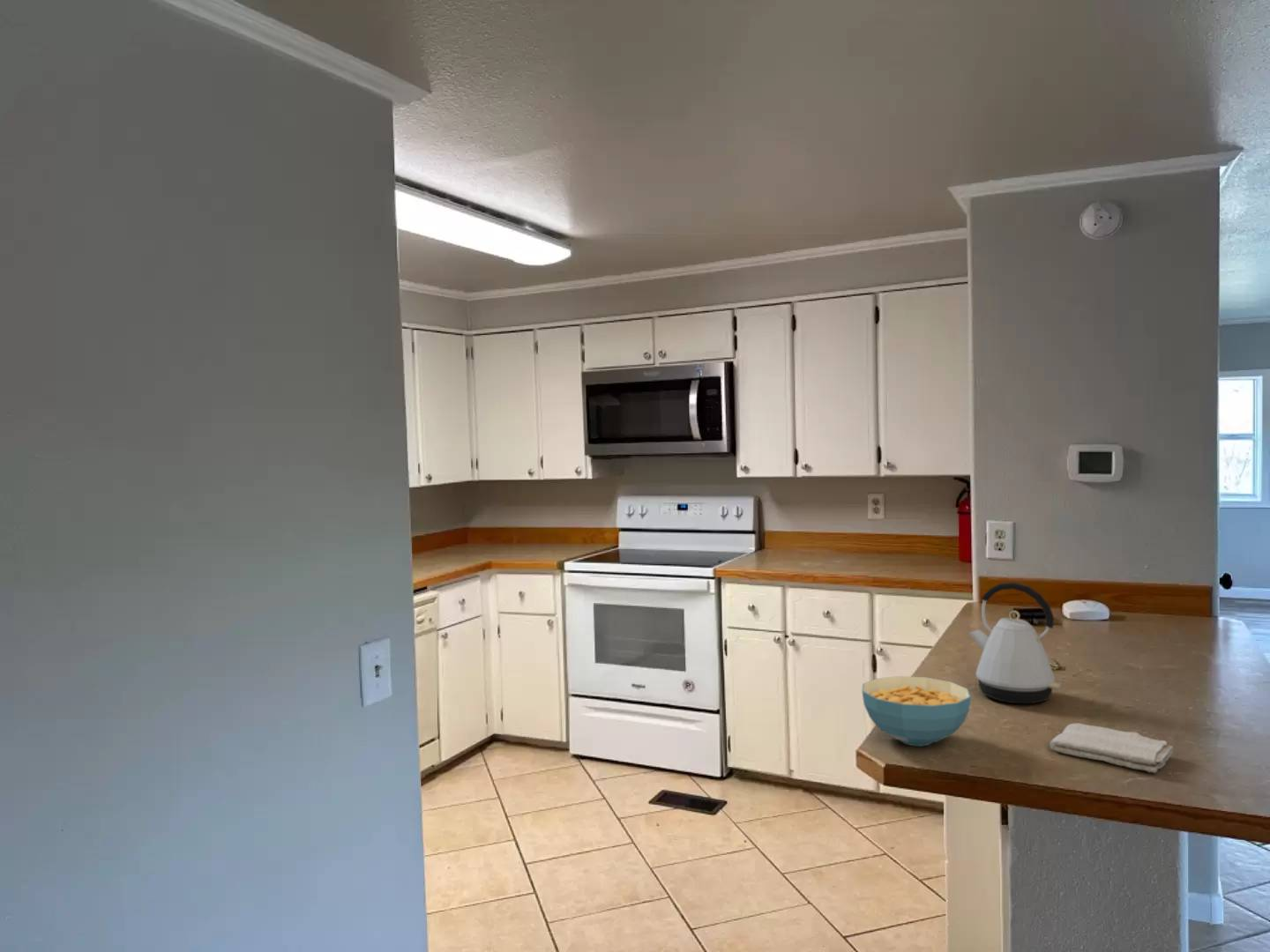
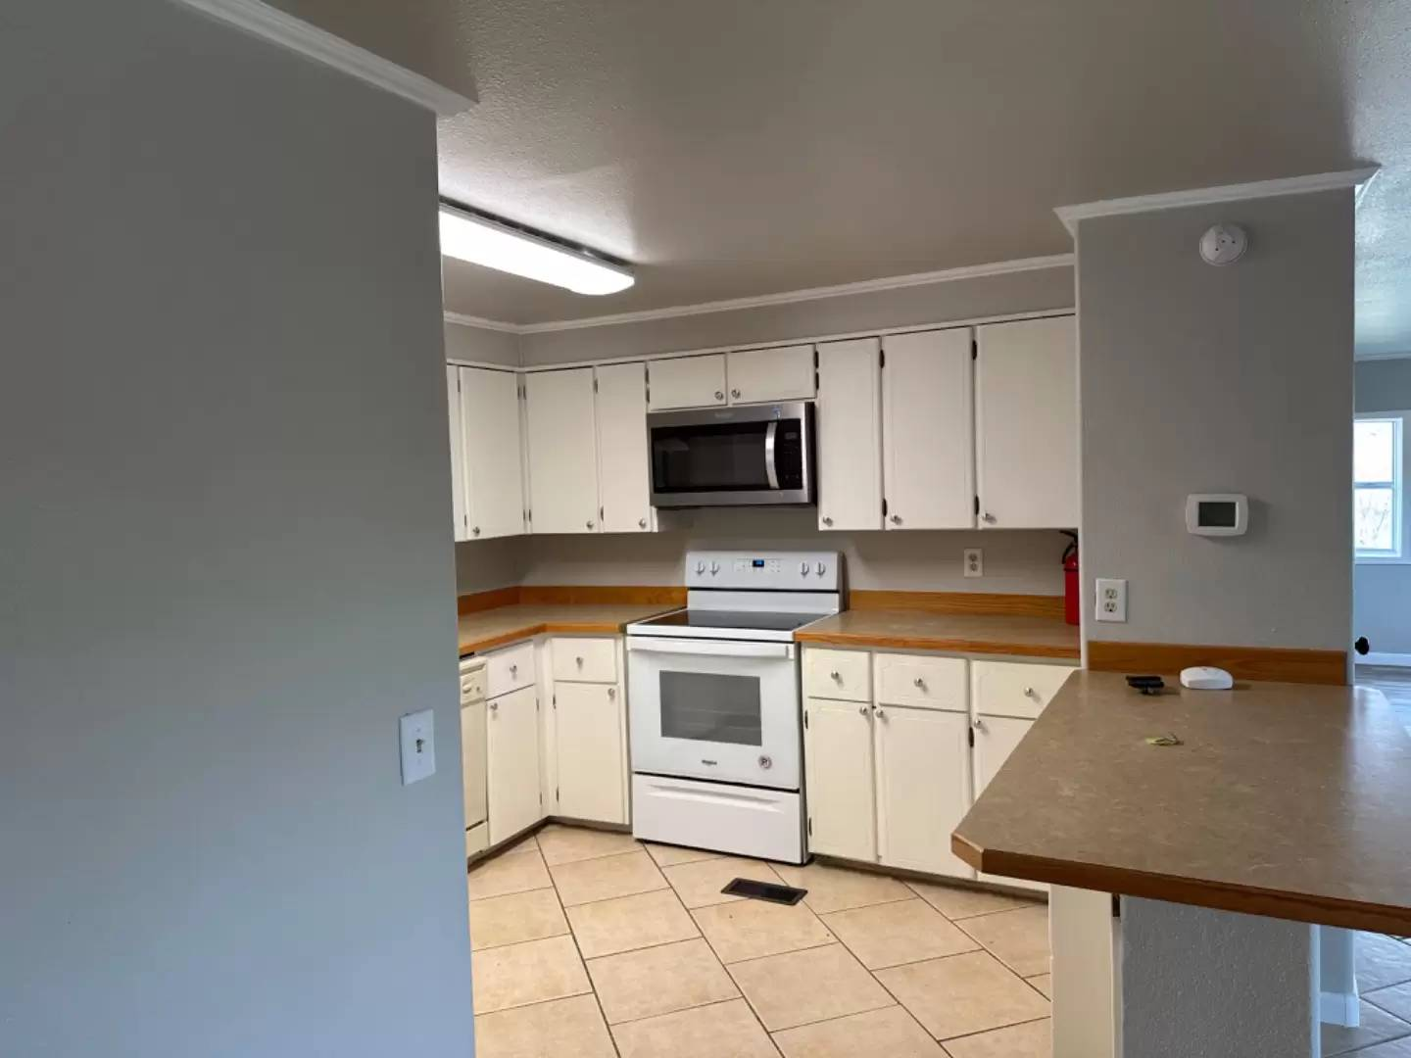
- washcloth [1049,723,1174,774]
- kettle [967,582,1062,704]
- cereal bowl [861,675,972,747]
